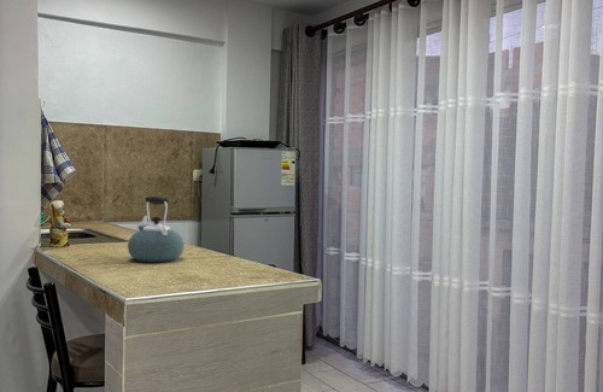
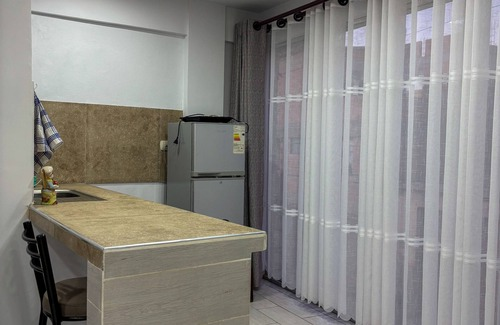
- kettle [127,195,185,263]
